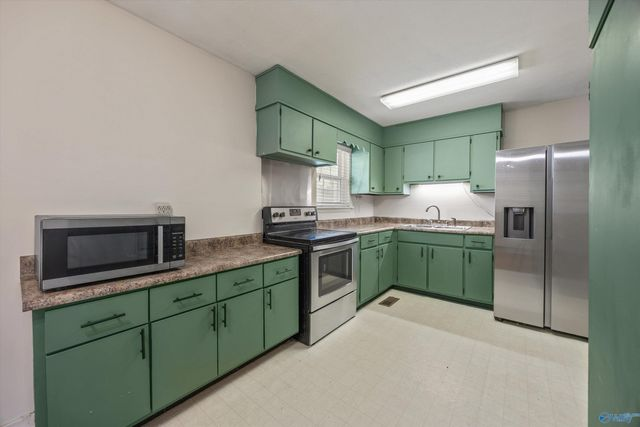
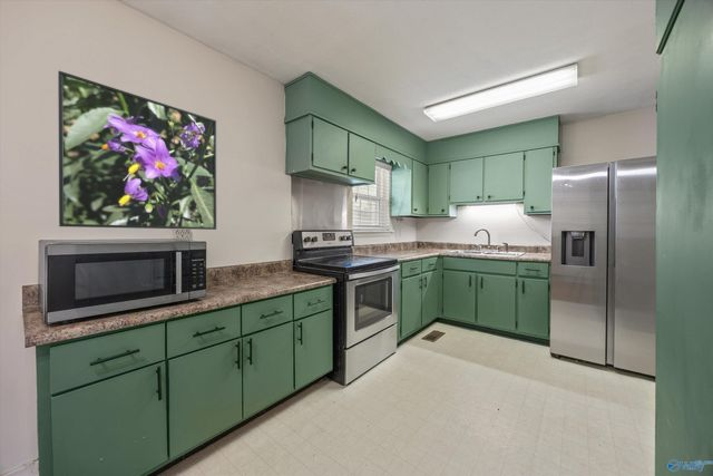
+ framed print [57,70,217,231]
